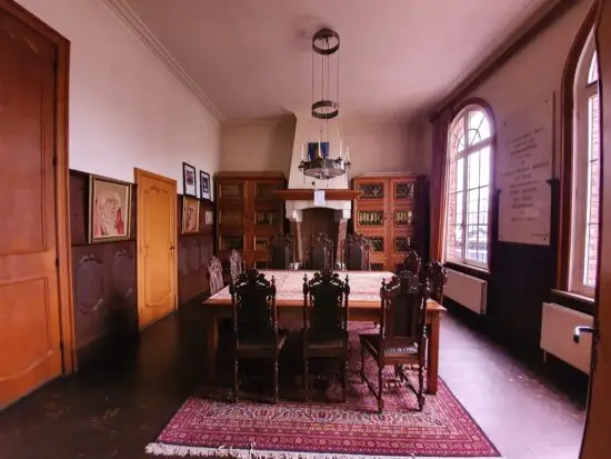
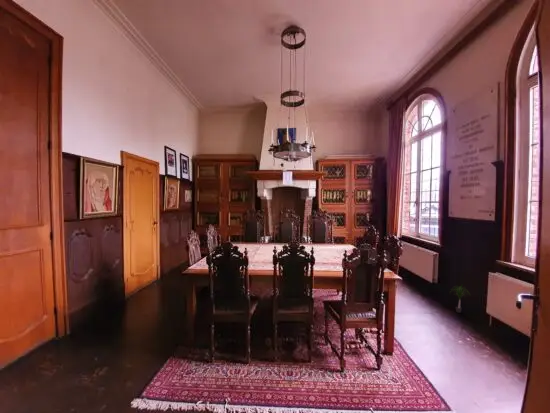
+ potted plant [449,284,471,314]
